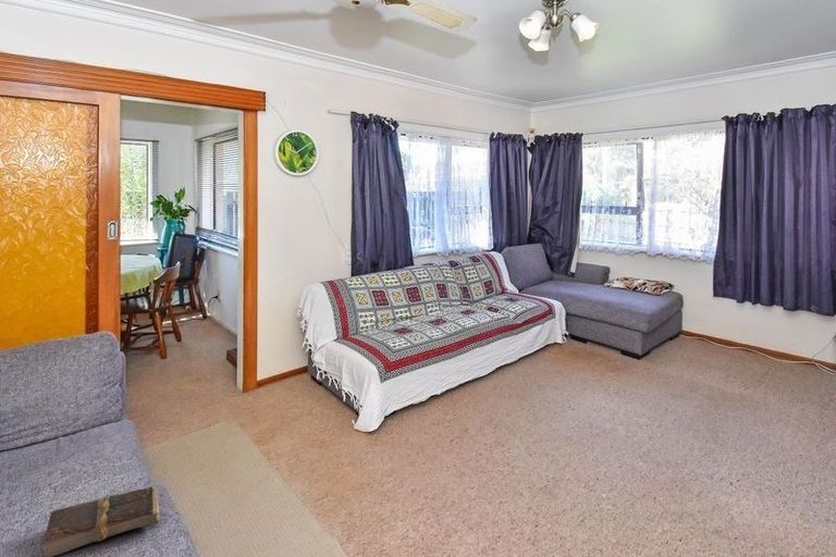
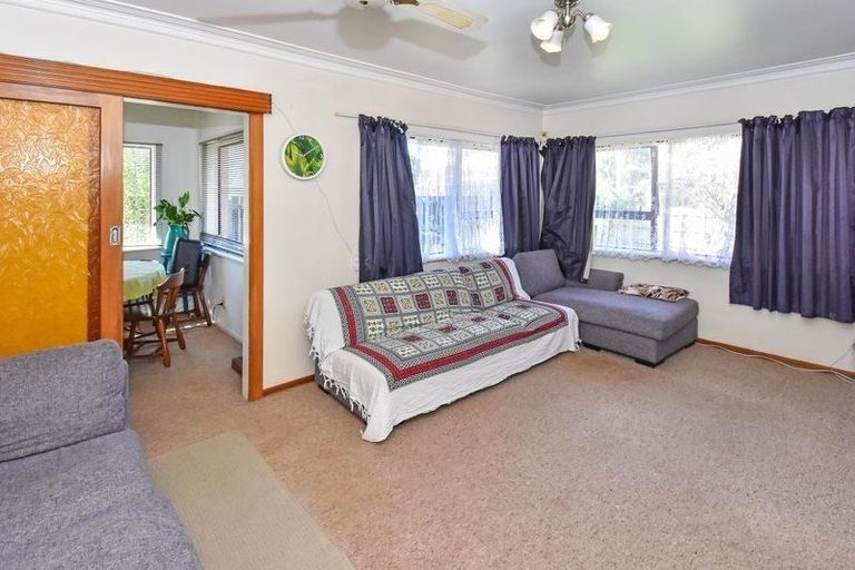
- book [41,485,161,557]
